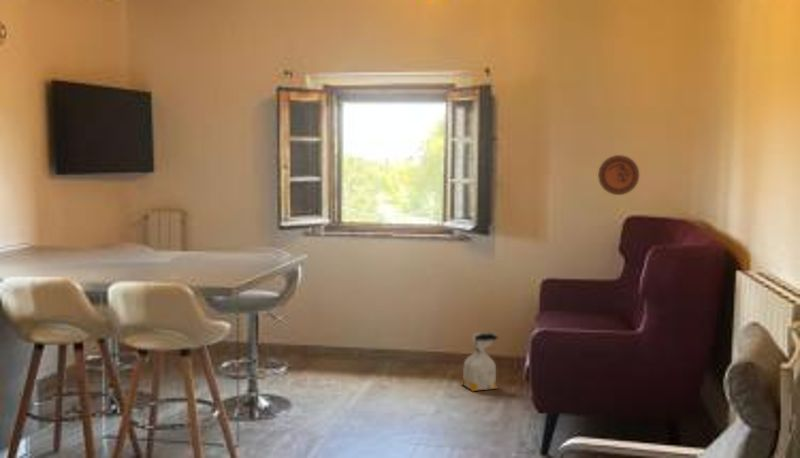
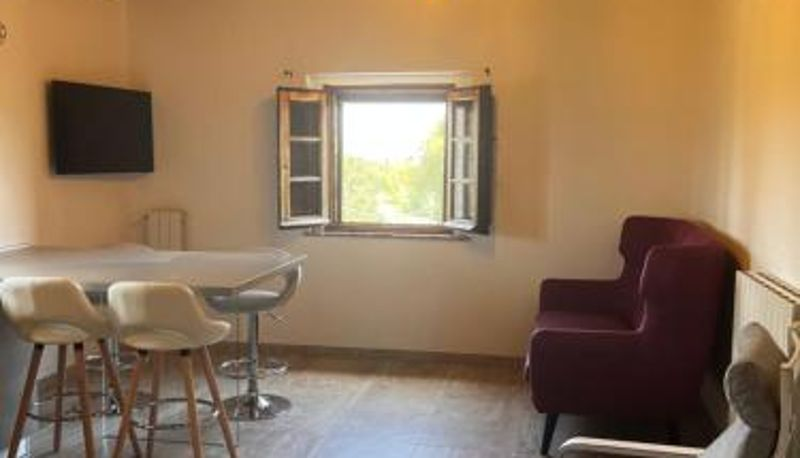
- bag [460,330,500,392]
- decorative plate [597,154,640,196]
